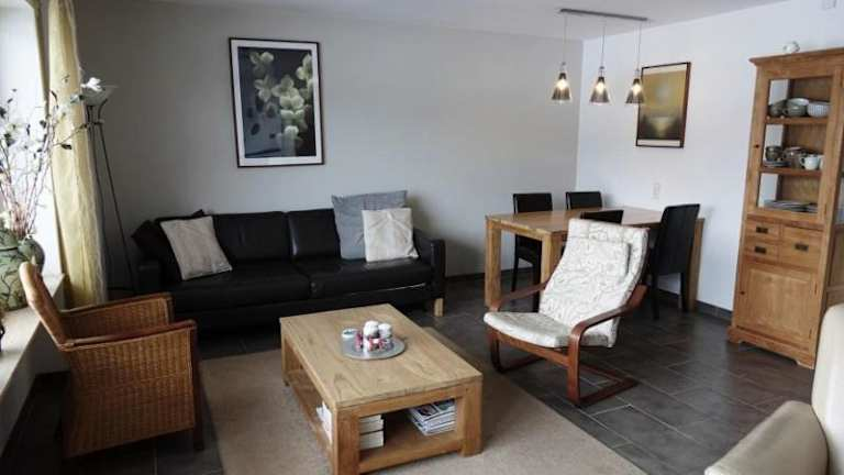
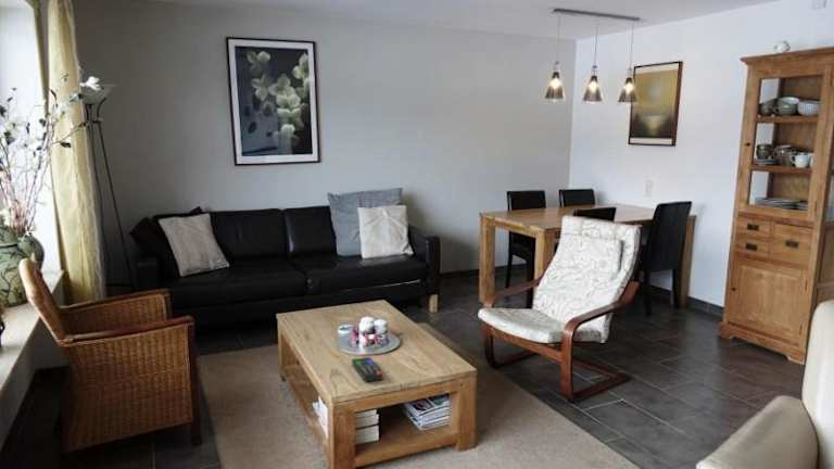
+ remote control [351,356,384,383]
